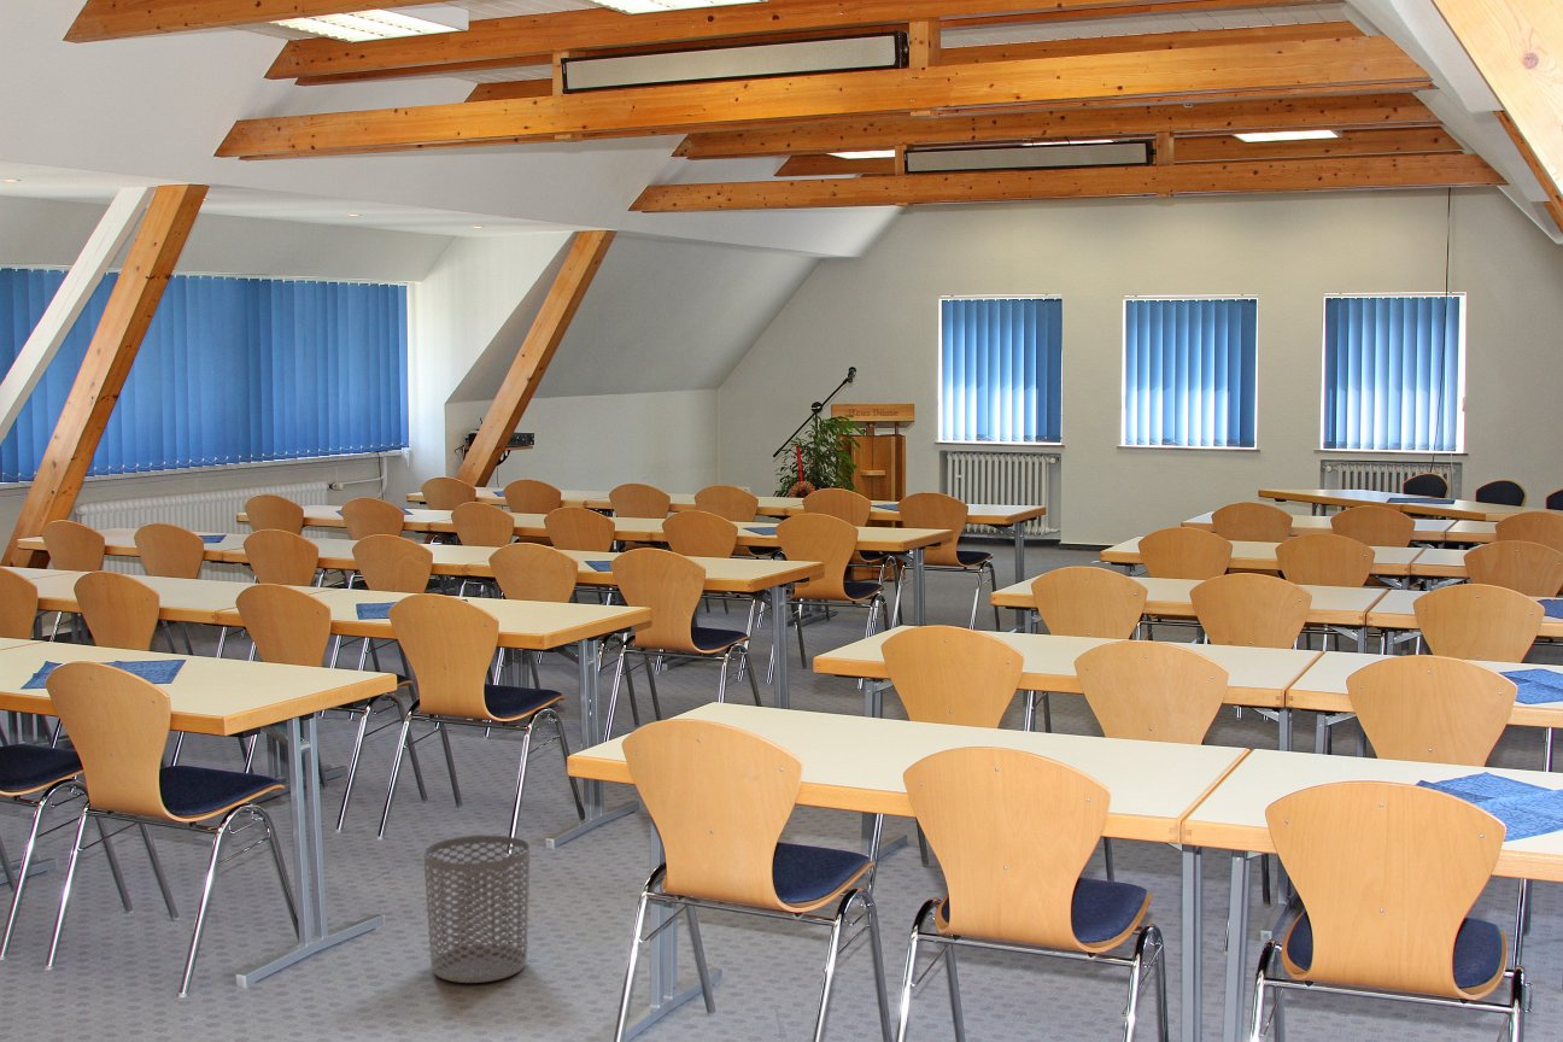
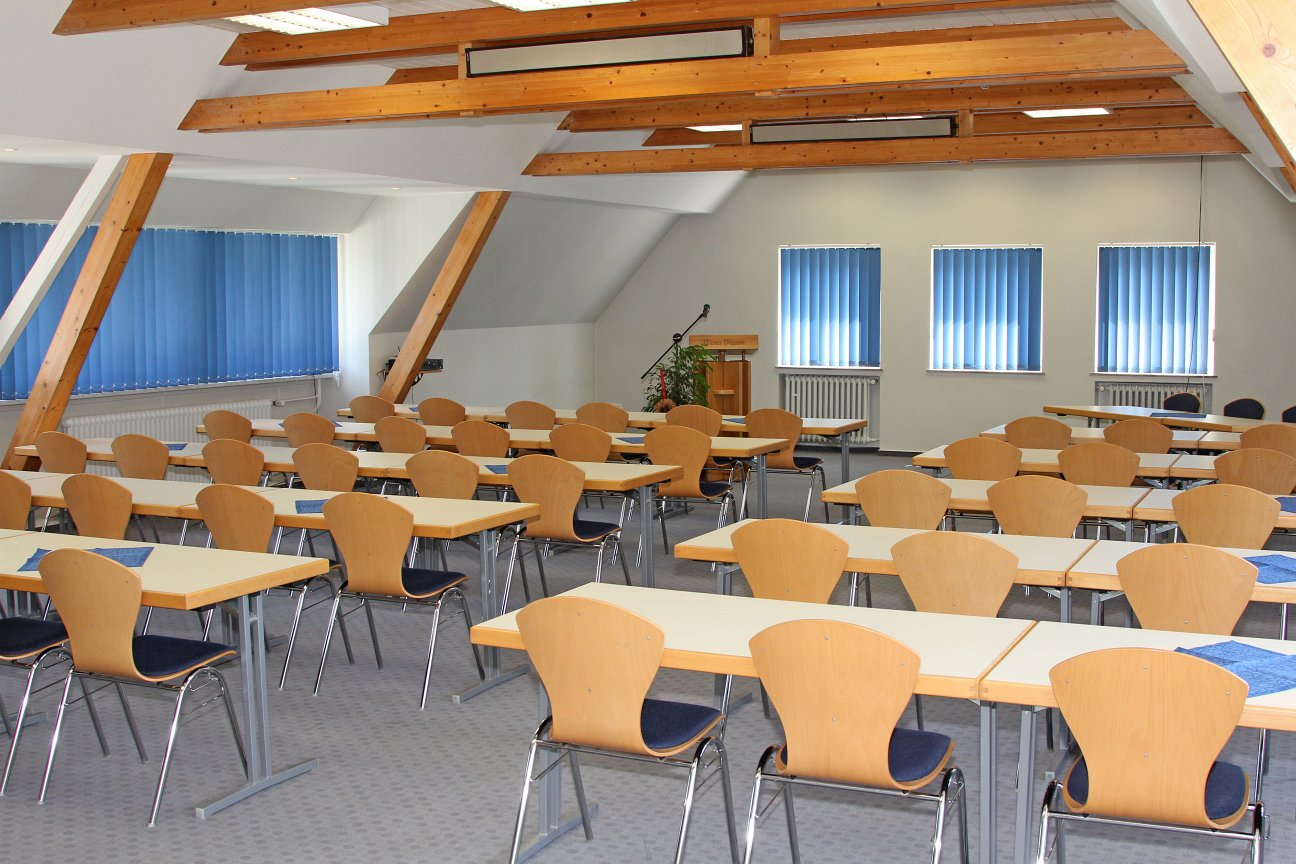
- waste bin [422,835,531,984]
